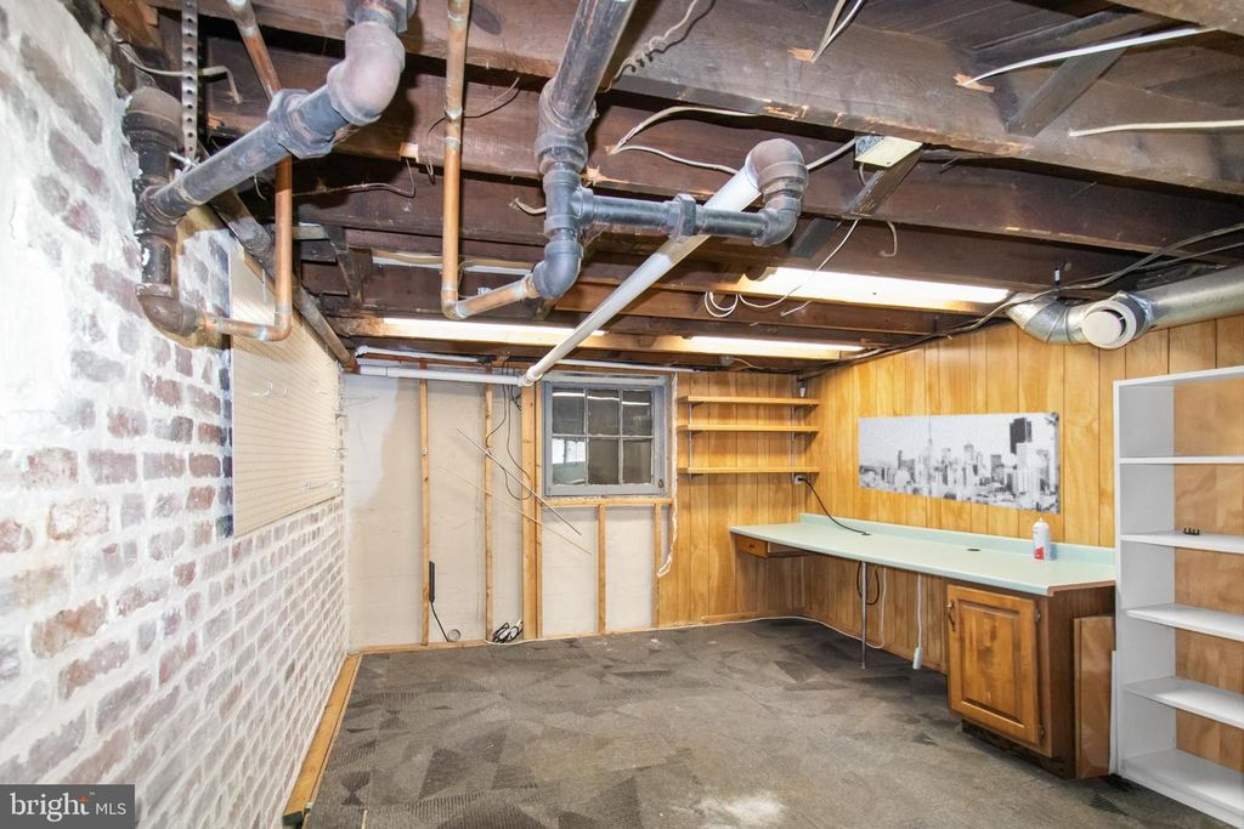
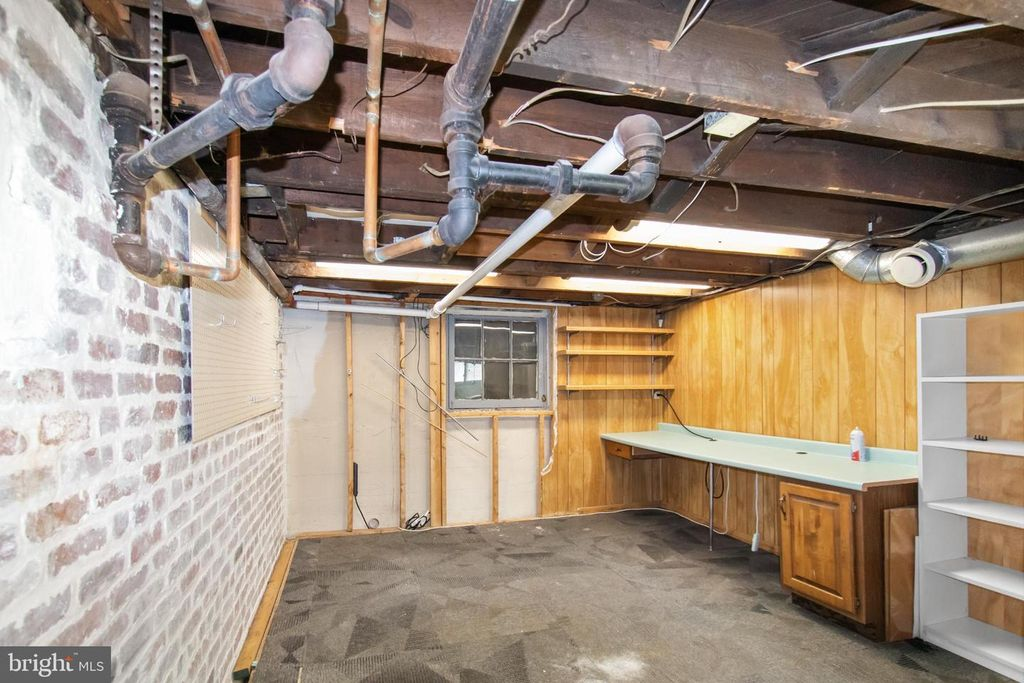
- wall art [858,411,1062,516]
